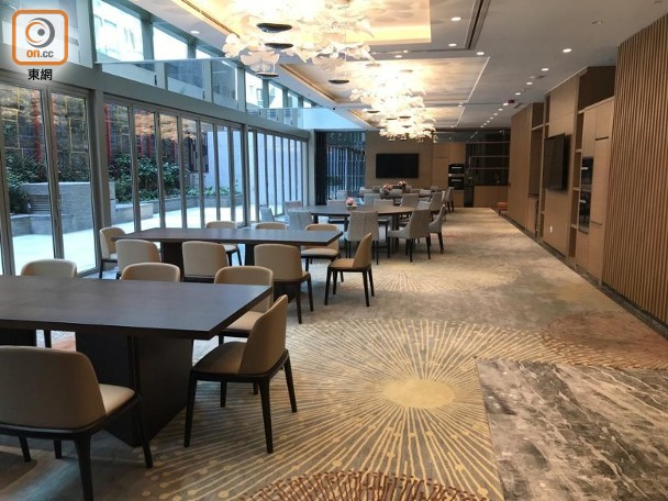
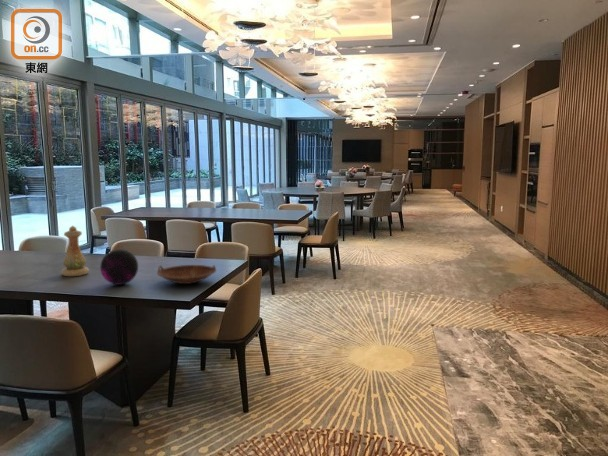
+ vase [61,225,90,278]
+ bowl [156,264,217,285]
+ decorative orb [99,248,139,286]
